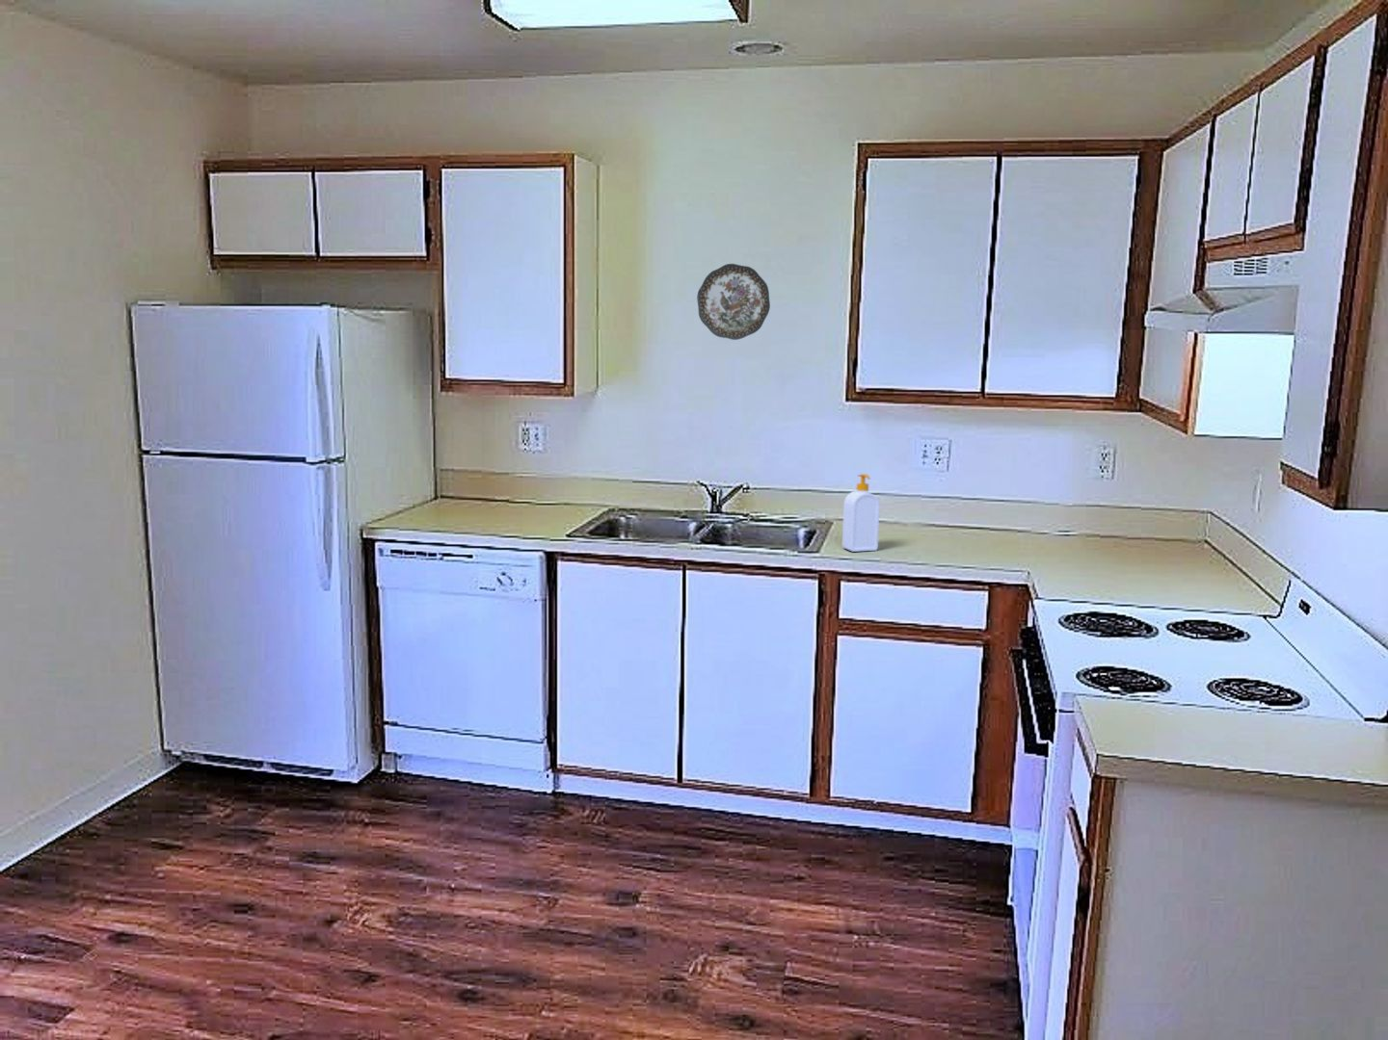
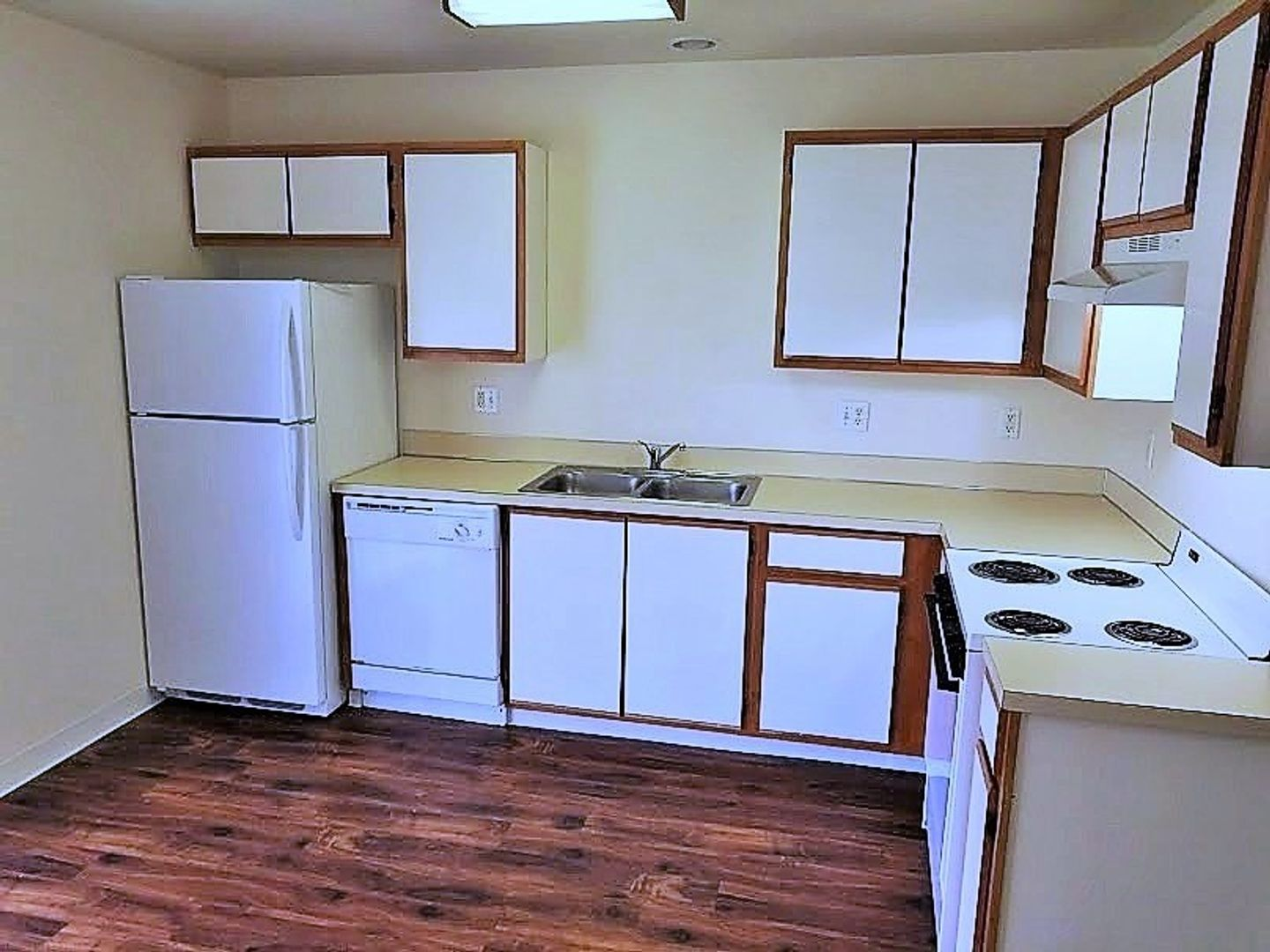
- decorative plate [696,263,772,341]
- soap bottle [842,473,881,553]
